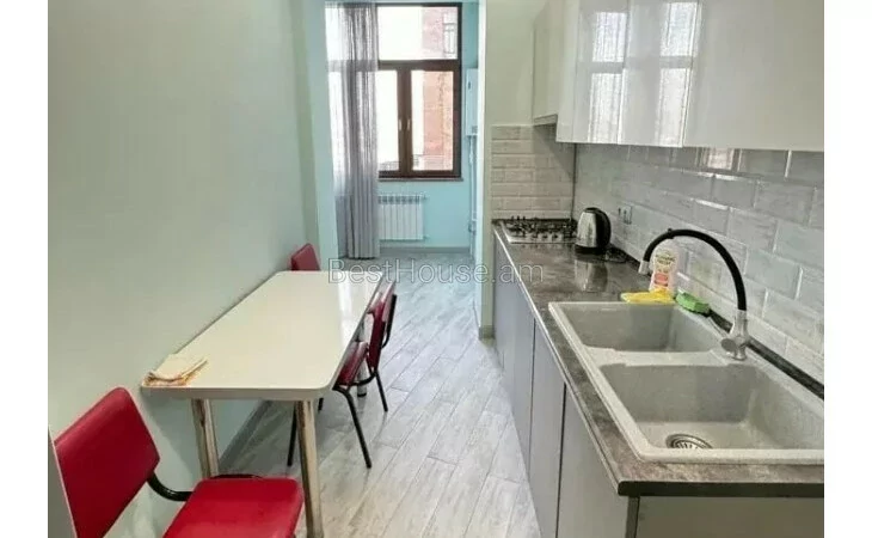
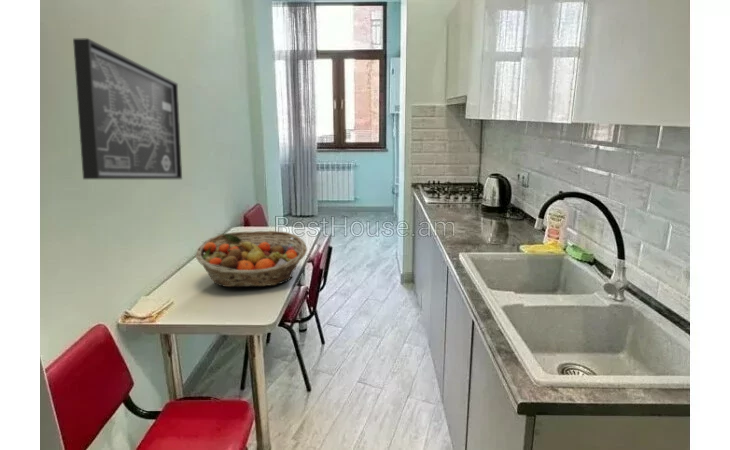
+ wall art [72,37,183,180]
+ fruit basket [194,230,308,288]
